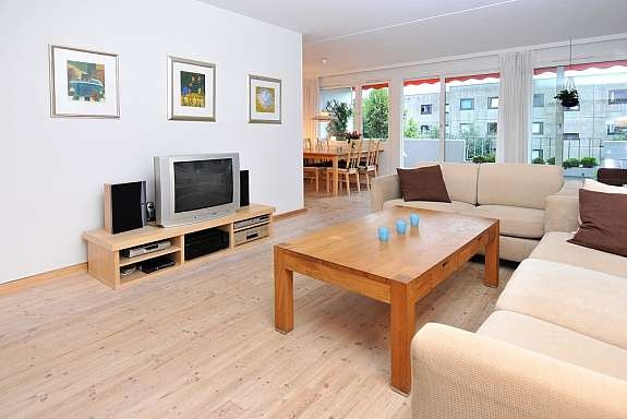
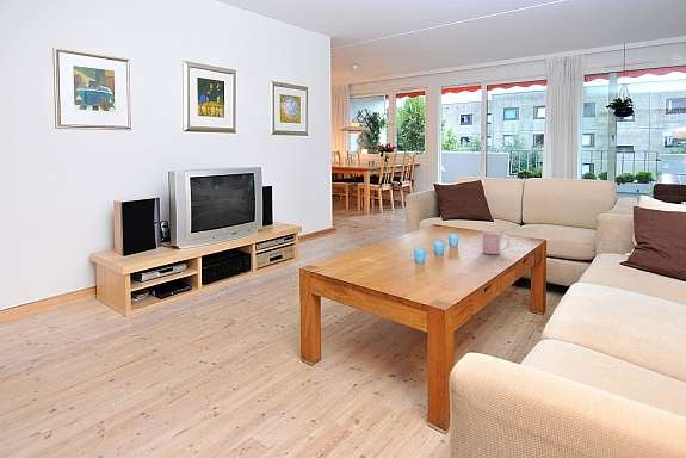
+ mug [481,231,511,255]
